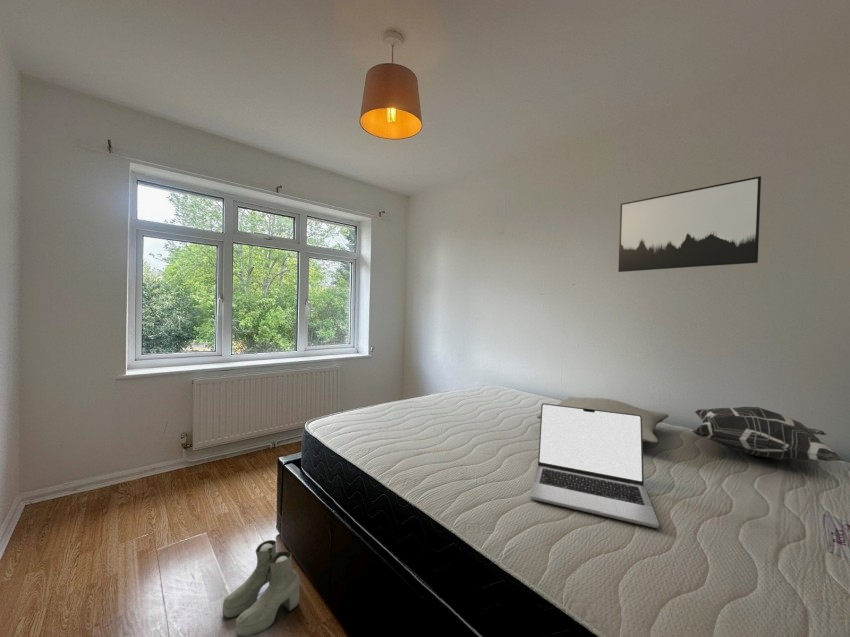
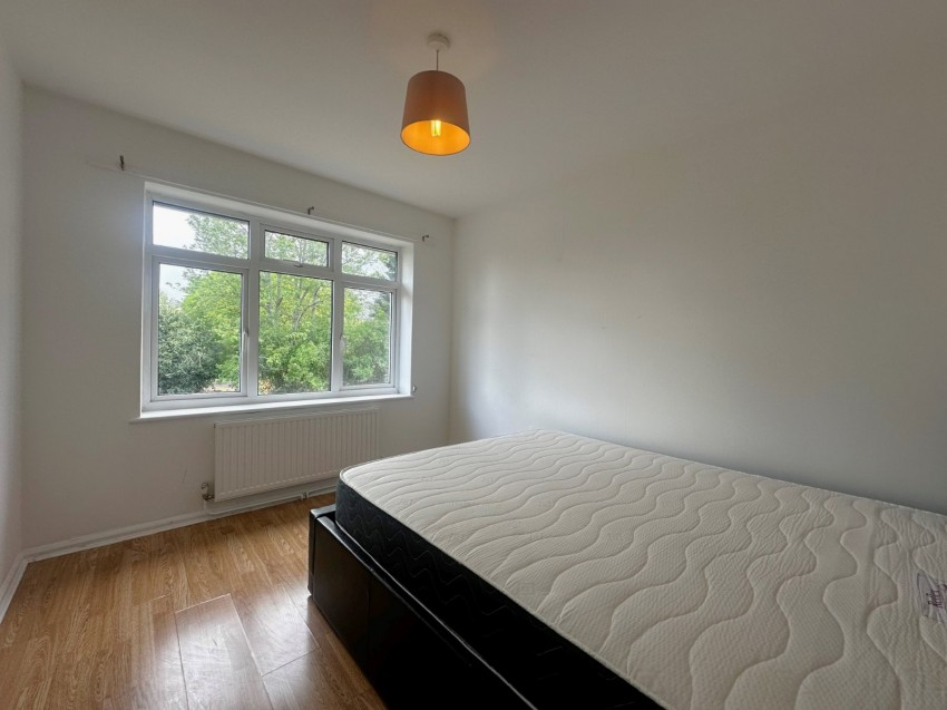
- wall art [617,175,762,273]
- laptop [529,402,660,529]
- boots [222,539,300,637]
- pillow [536,396,670,445]
- decorative pillow [691,406,845,462]
